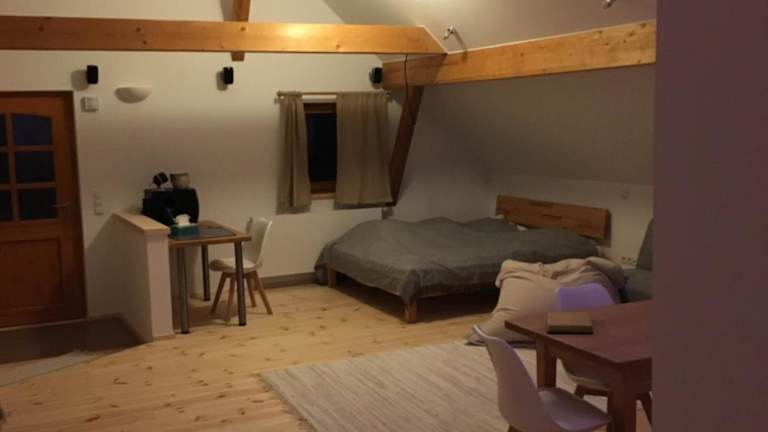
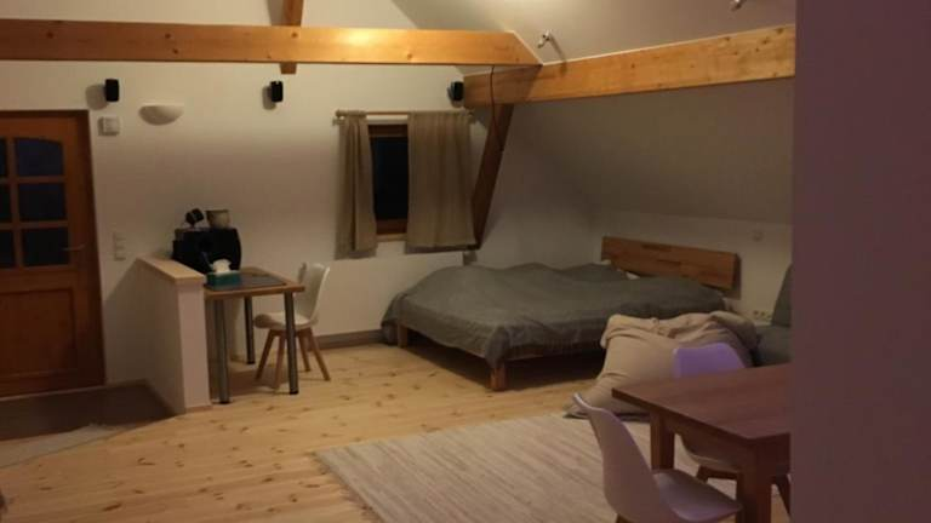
- notebook [546,311,594,334]
